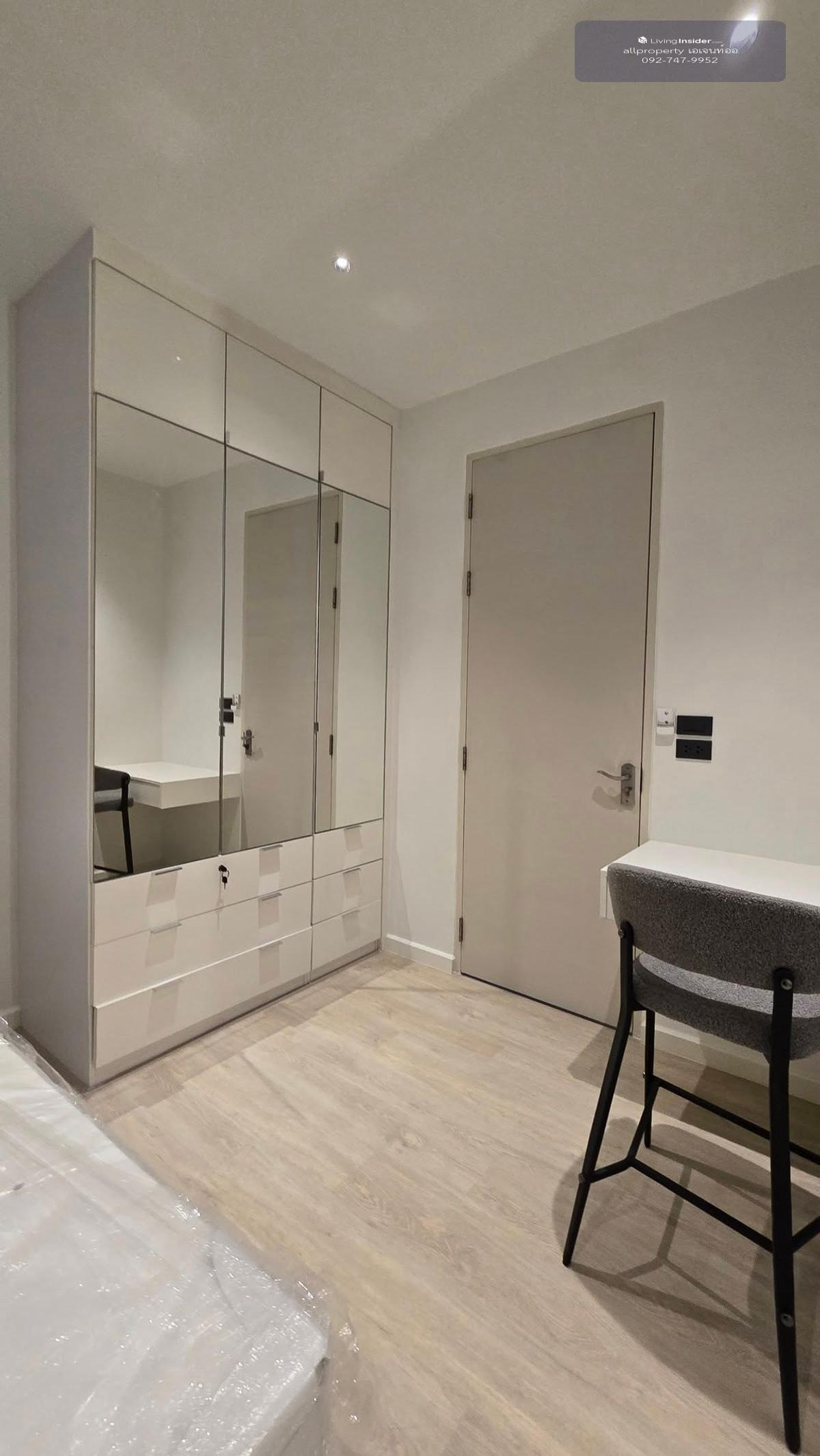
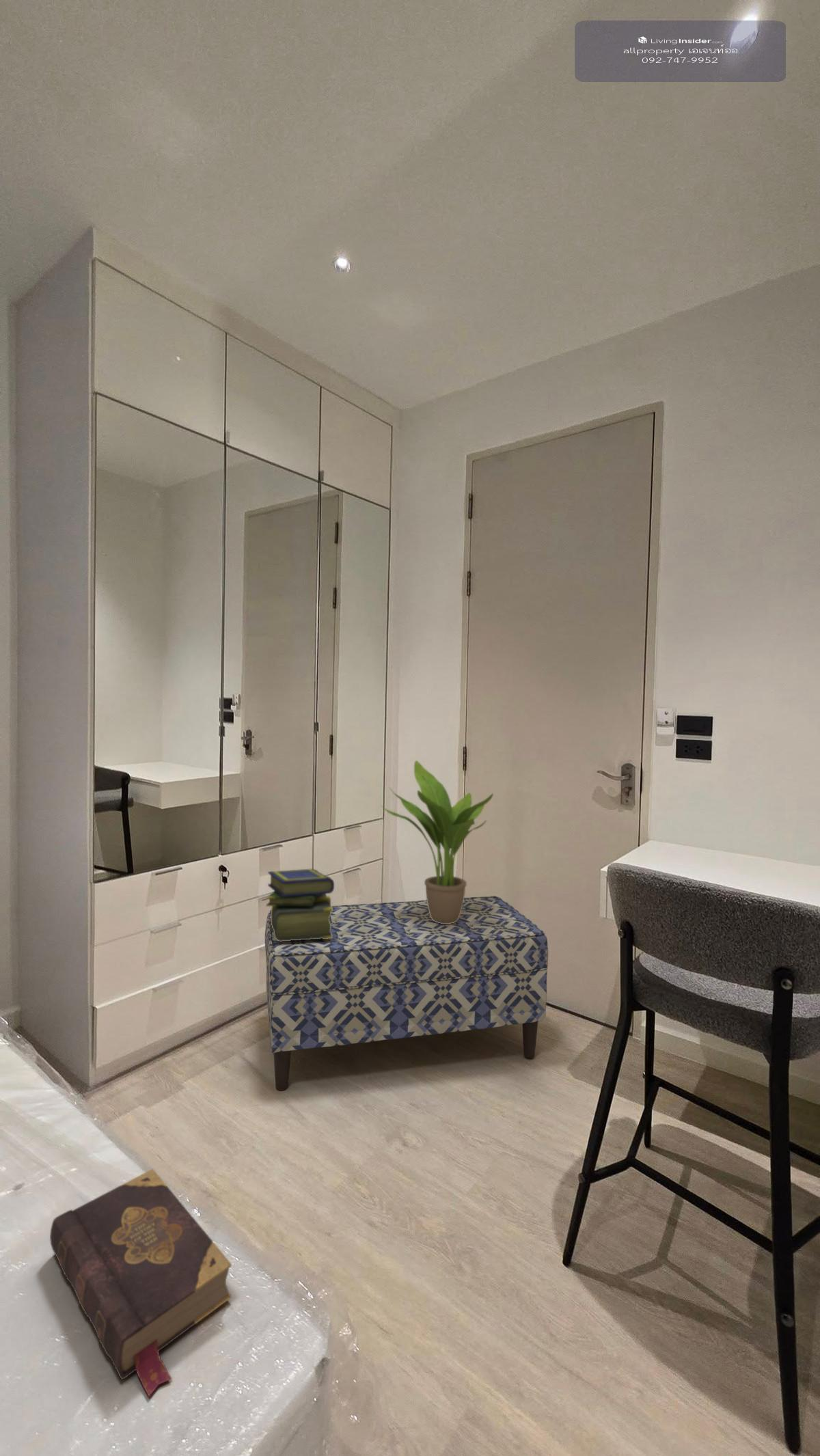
+ stack of books [265,868,335,942]
+ bench [264,896,549,1092]
+ potted plant [380,760,494,924]
+ book [49,1168,232,1397]
